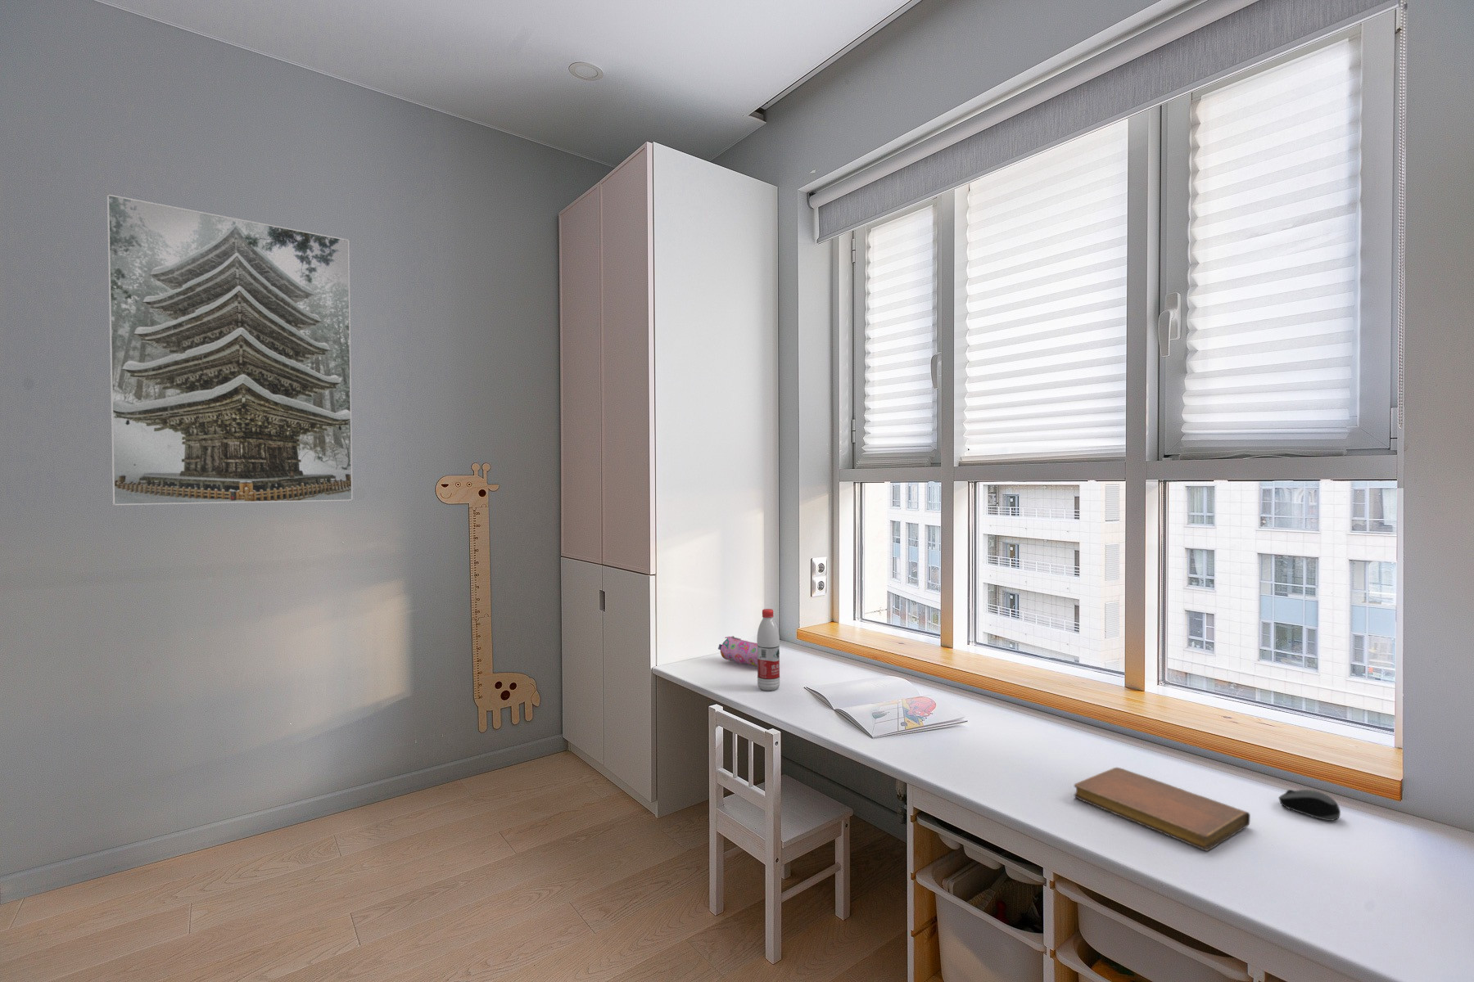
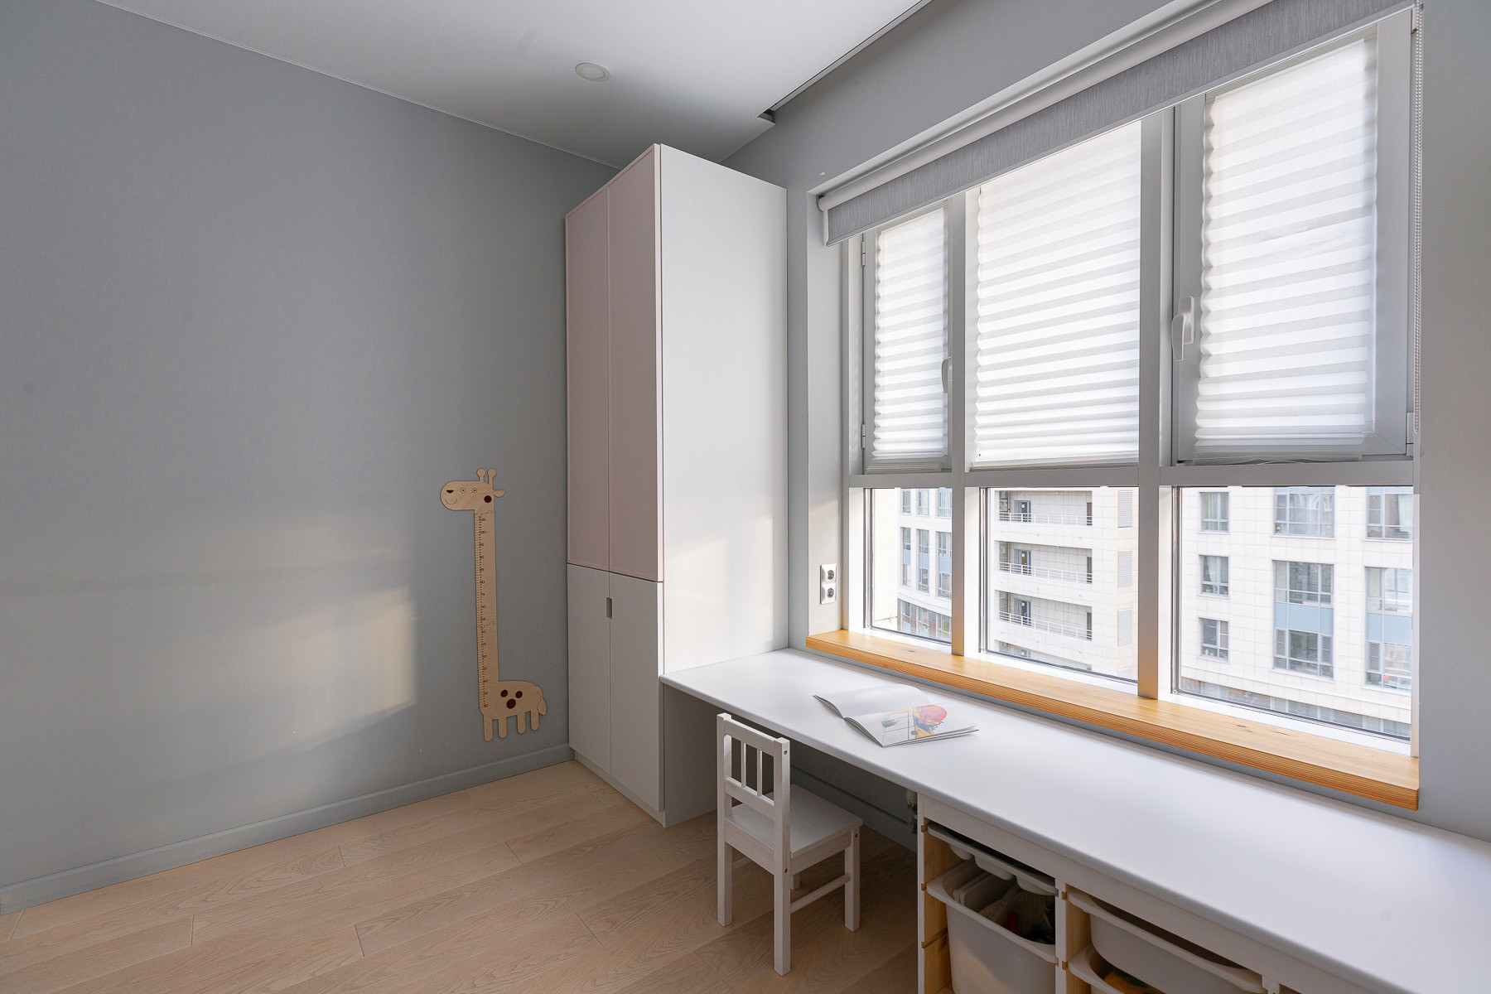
- notebook [1074,767,1251,852]
- water bottle [756,608,781,692]
- computer mouse [1279,789,1341,822]
- pencil case [717,635,758,667]
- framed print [106,193,354,505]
